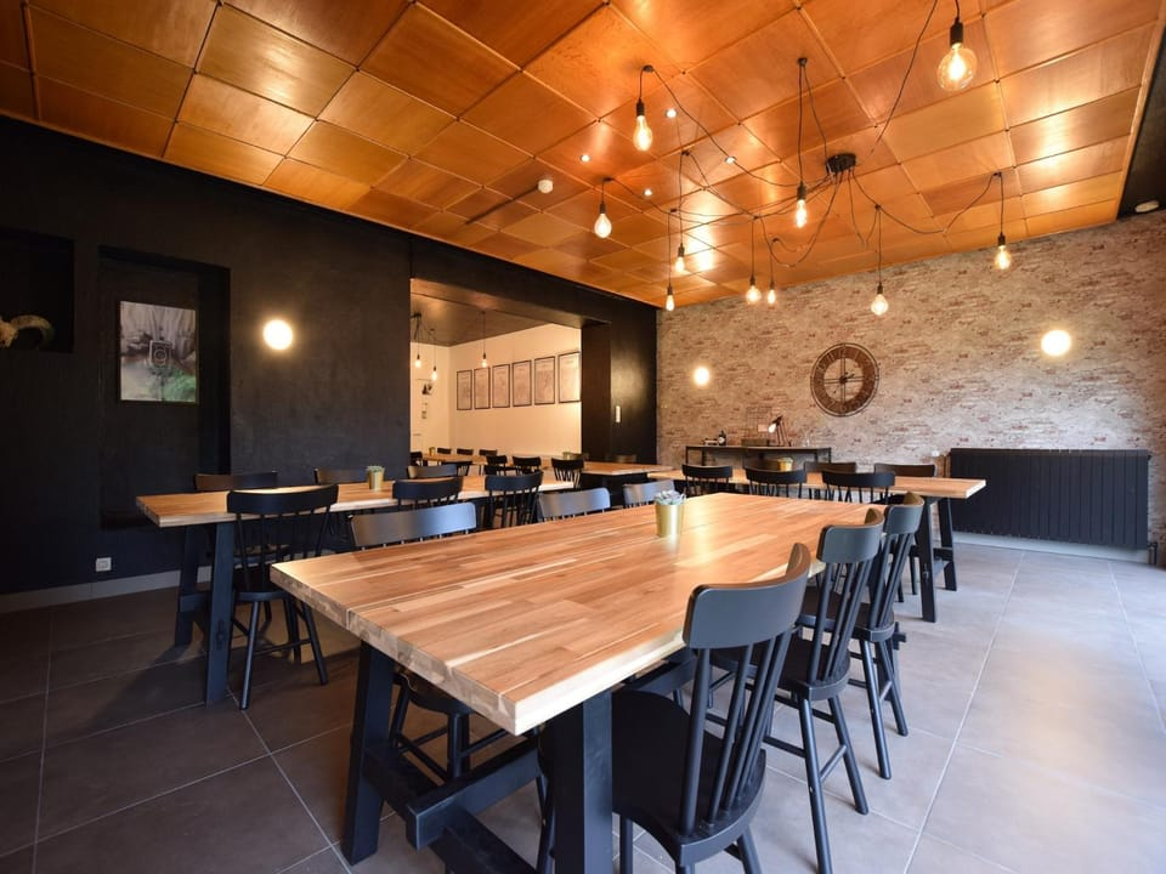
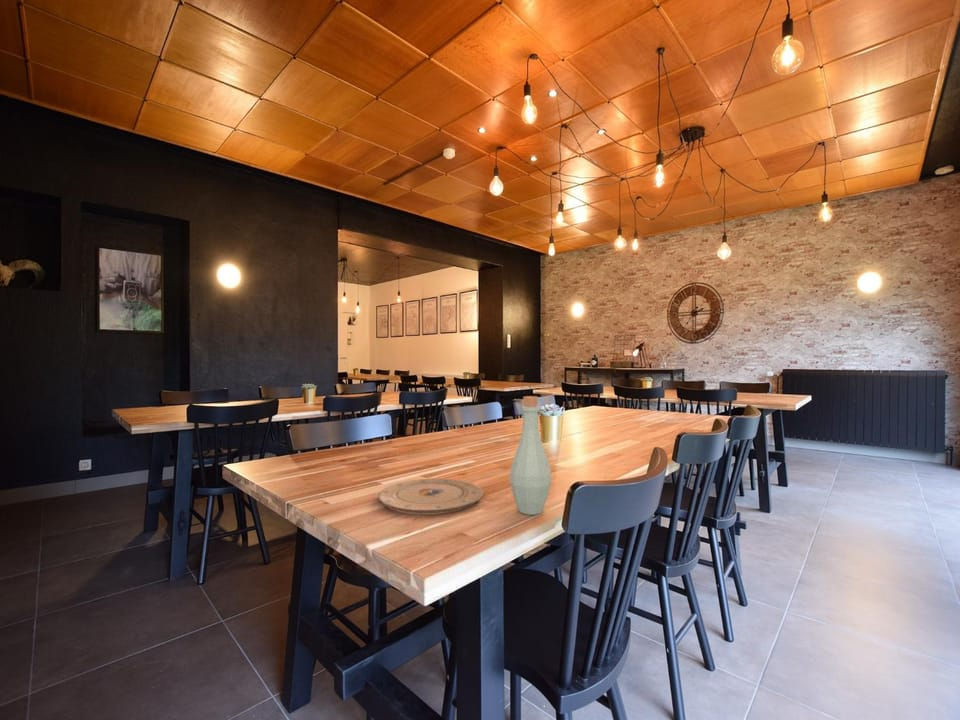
+ bottle [509,395,552,516]
+ plate [377,478,484,516]
